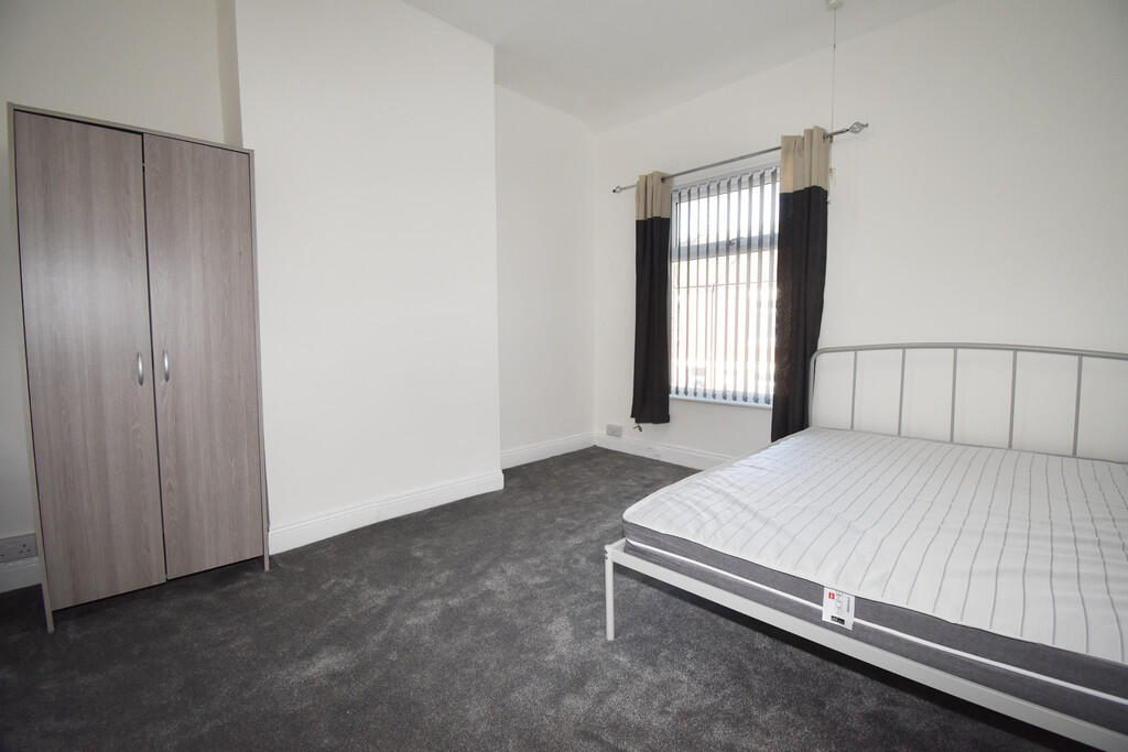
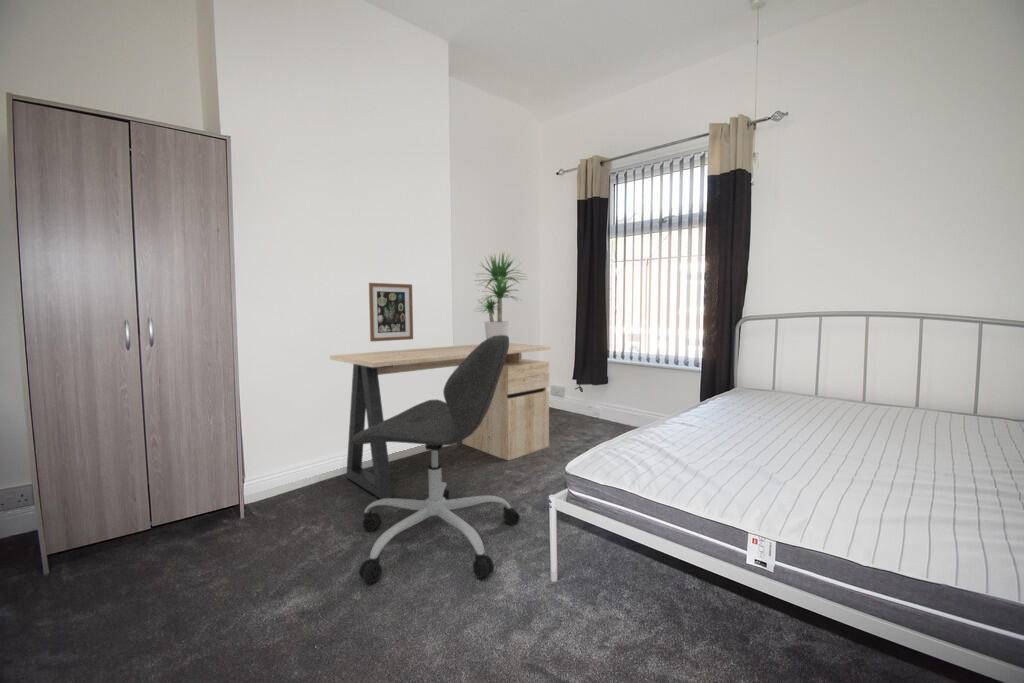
+ potted plant [474,250,527,339]
+ wall art [368,282,414,343]
+ office chair [351,335,521,583]
+ desk [329,342,552,499]
